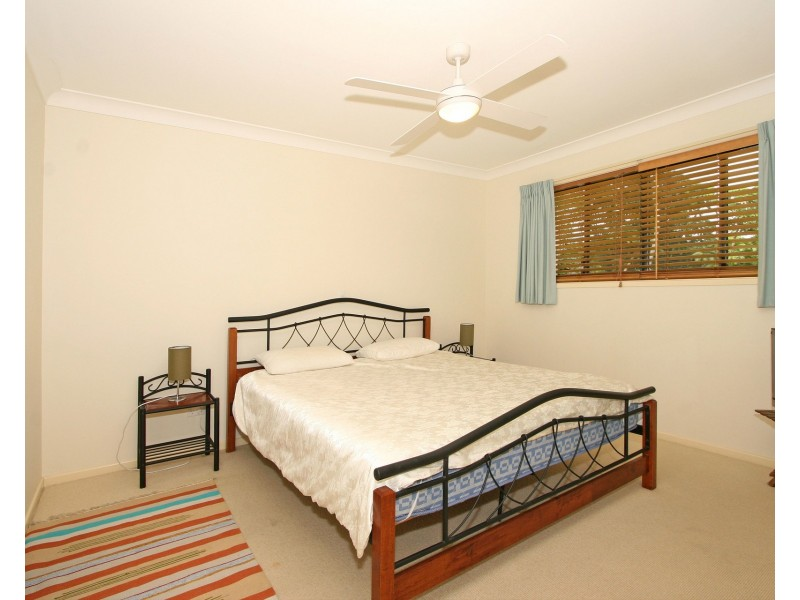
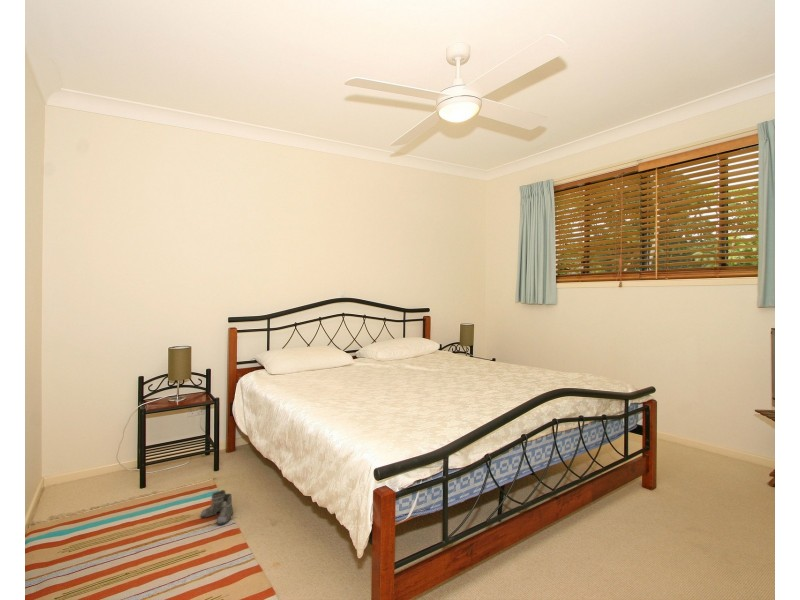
+ boots [200,489,239,526]
